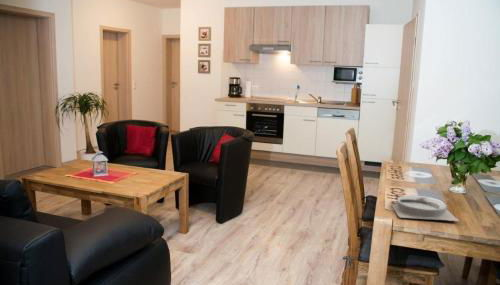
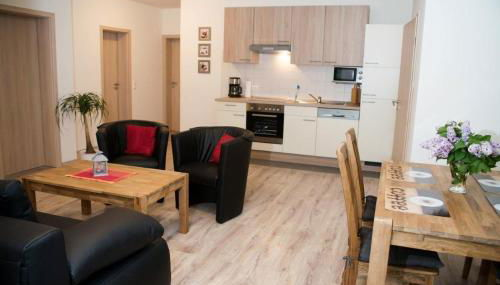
- plate [390,194,460,222]
